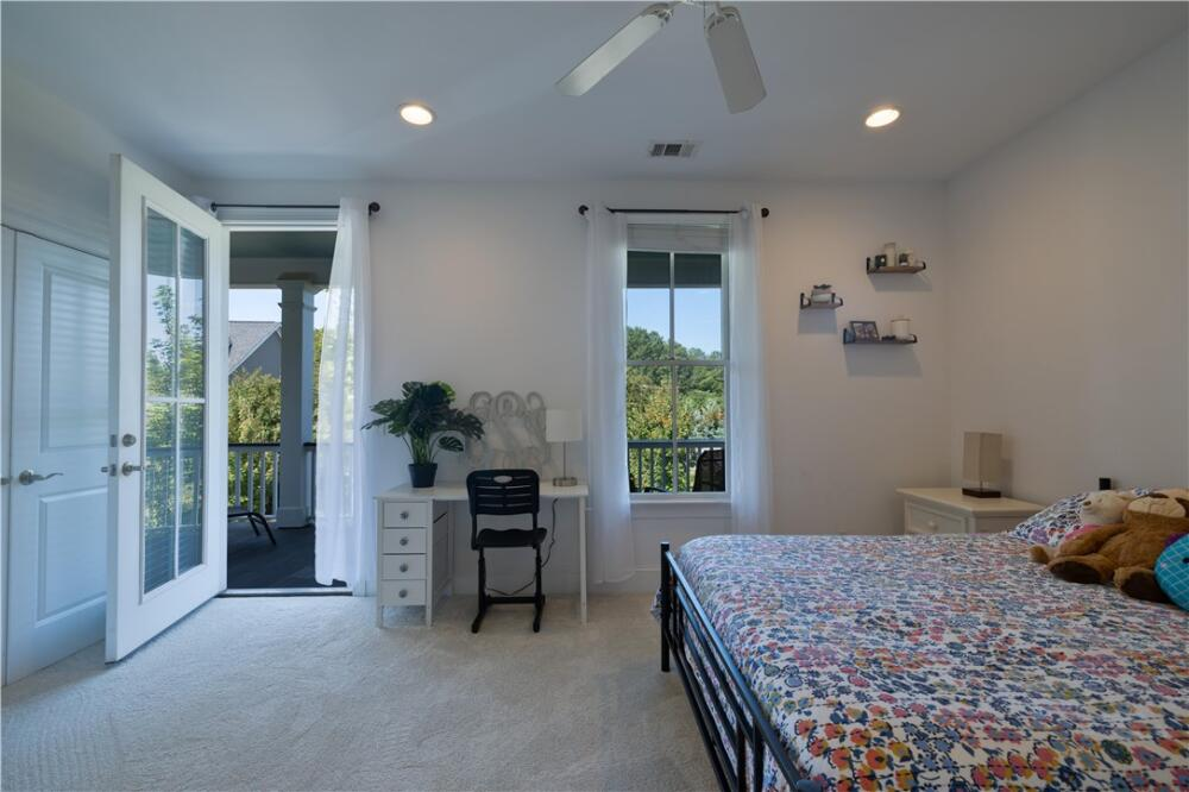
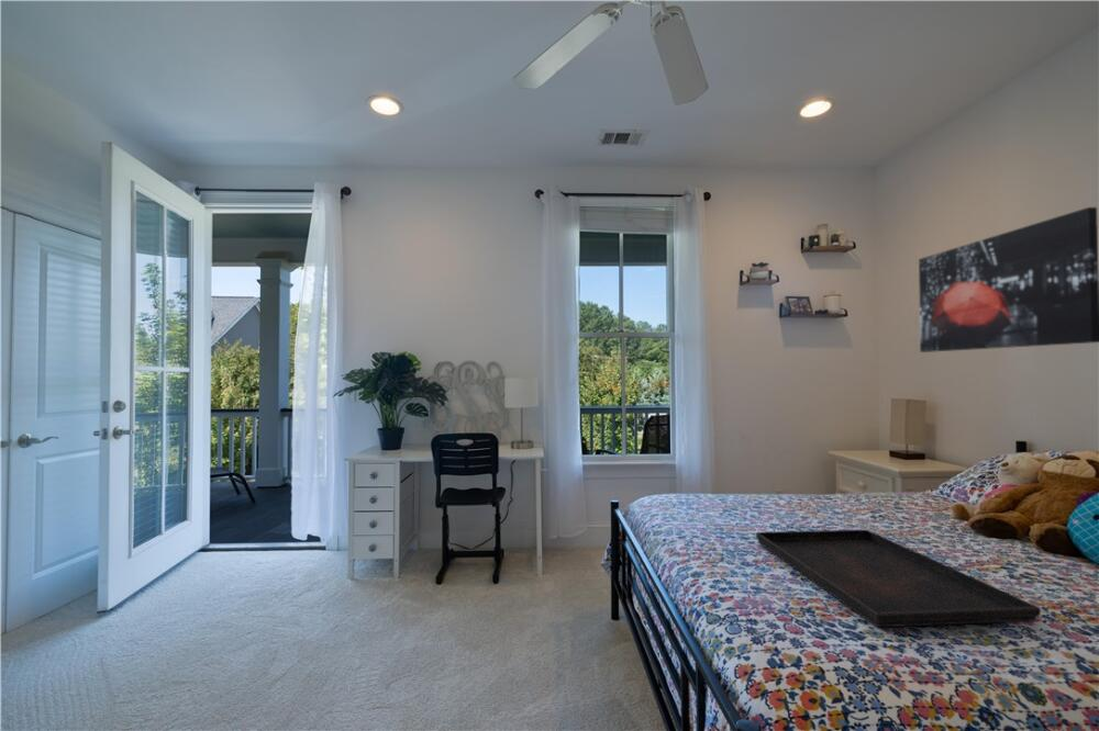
+ wall art [918,206,1099,353]
+ serving tray [755,529,1042,628]
